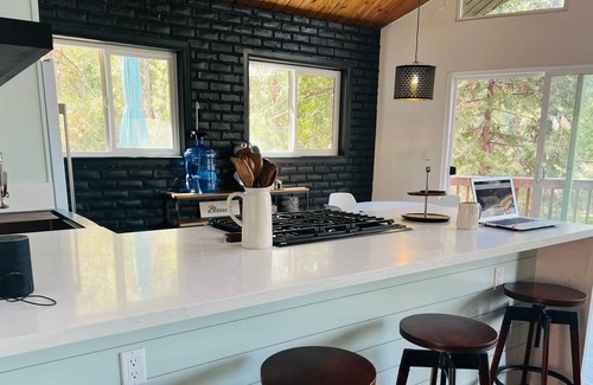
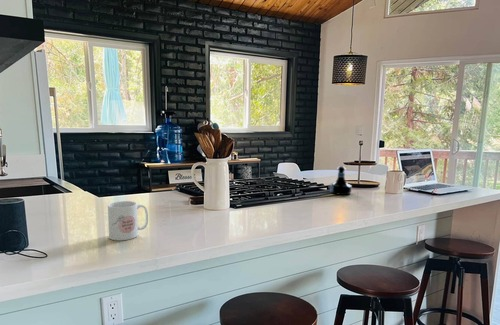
+ tequila bottle [329,165,353,196]
+ mug [107,200,149,242]
